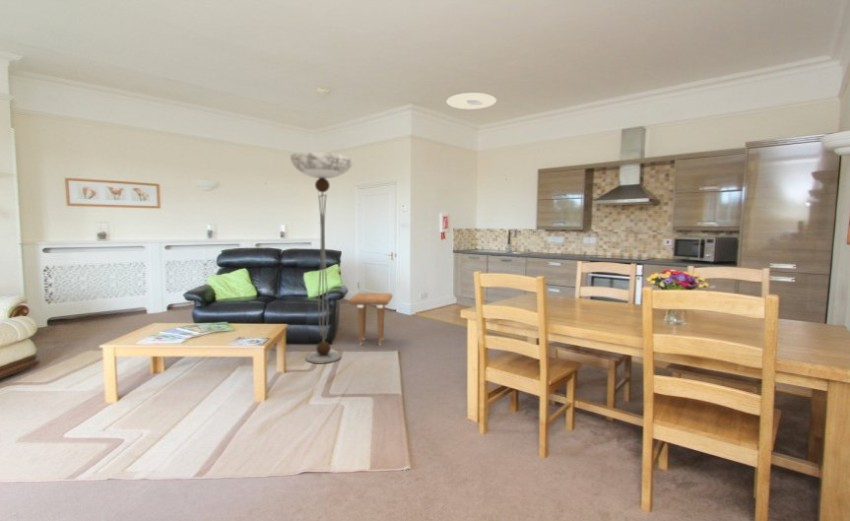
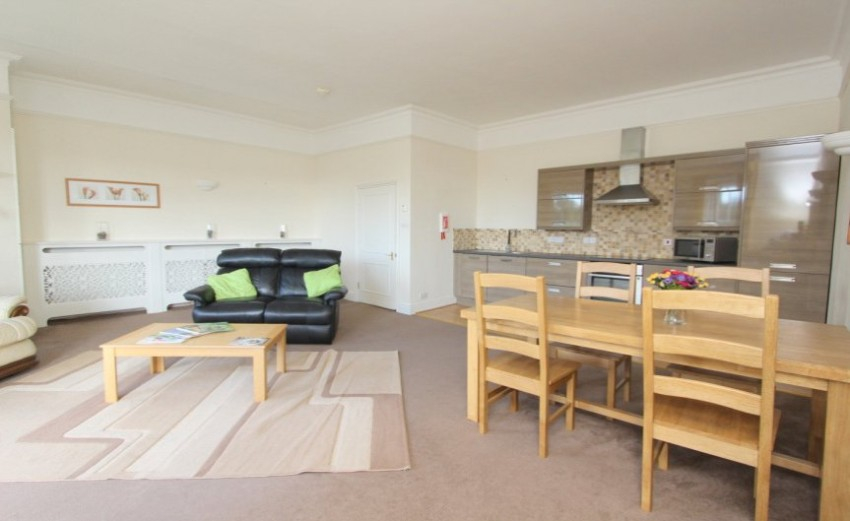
- side table [348,292,394,346]
- ceiling light [446,92,497,110]
- floor lamp [289,151,354,365]
